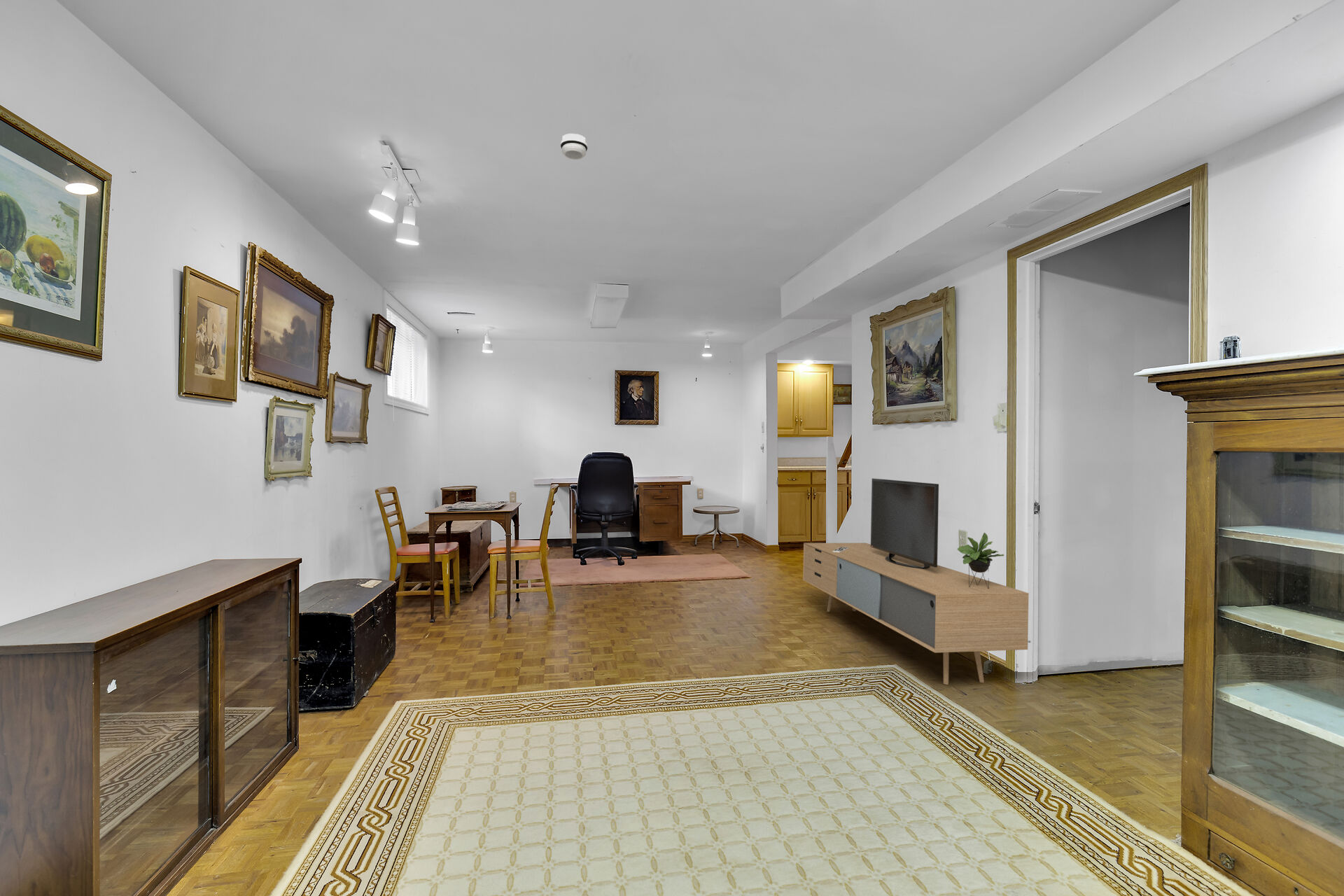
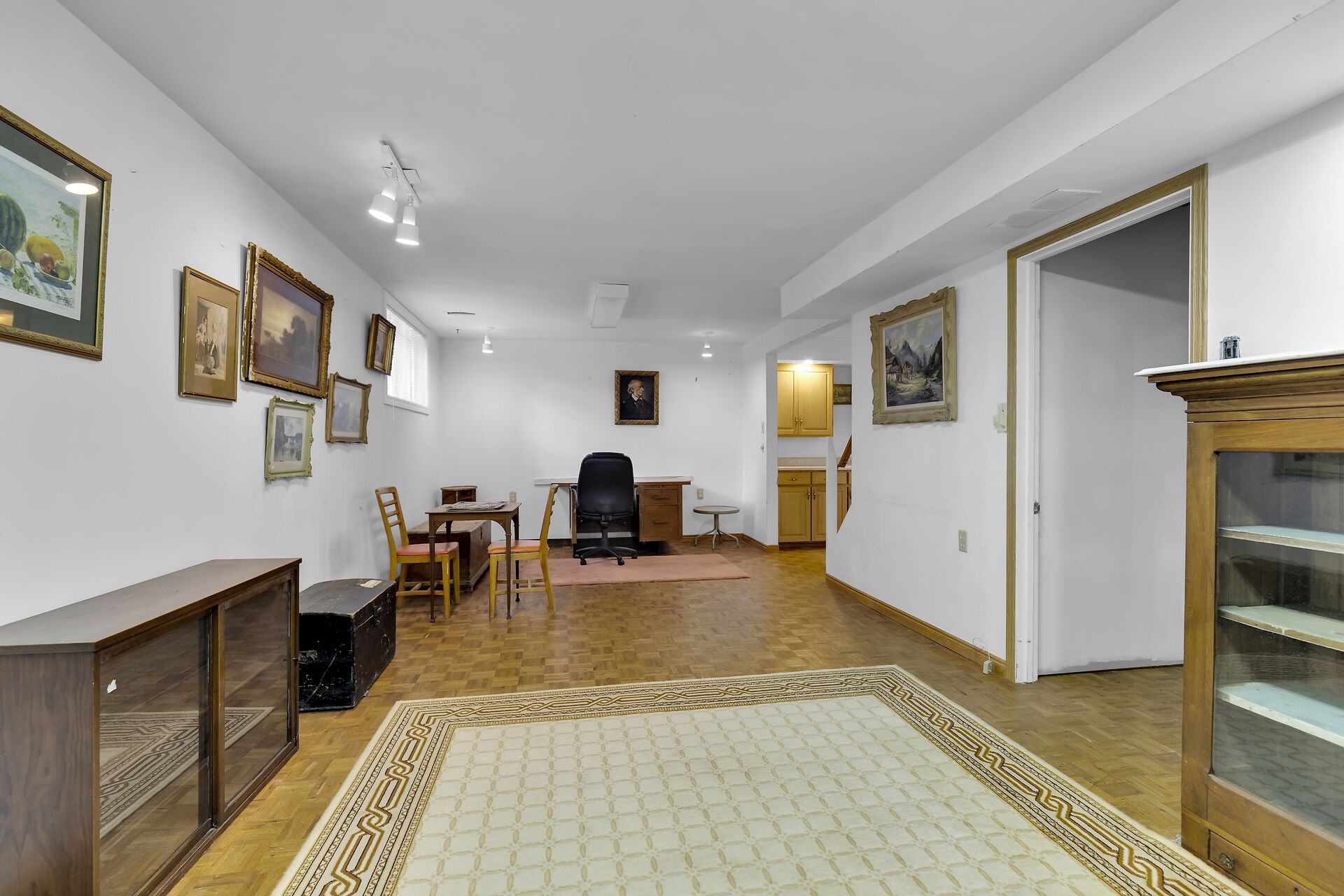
- media console [802,477,1029,685]
- smoke detector [560,133,589,160]
